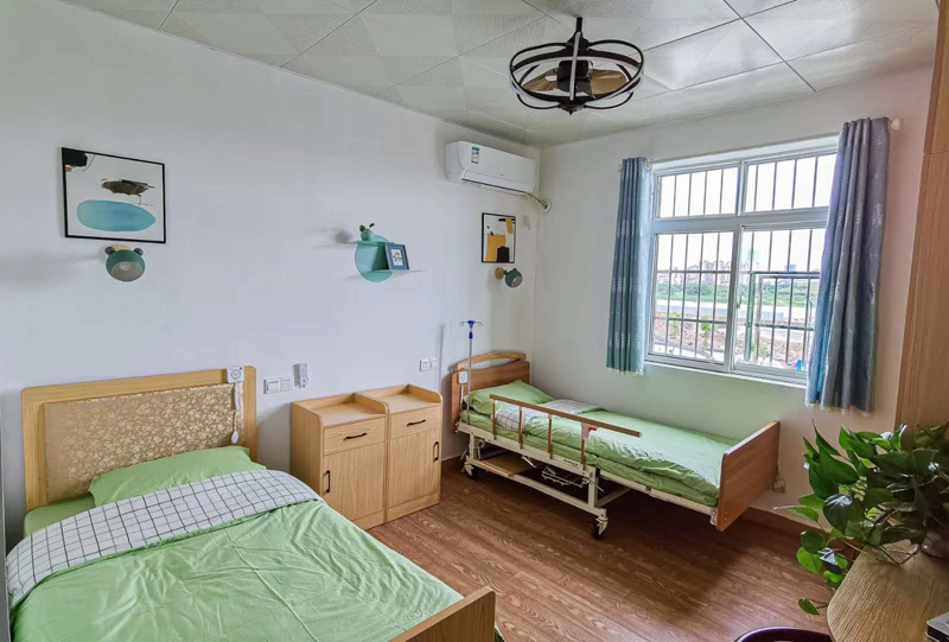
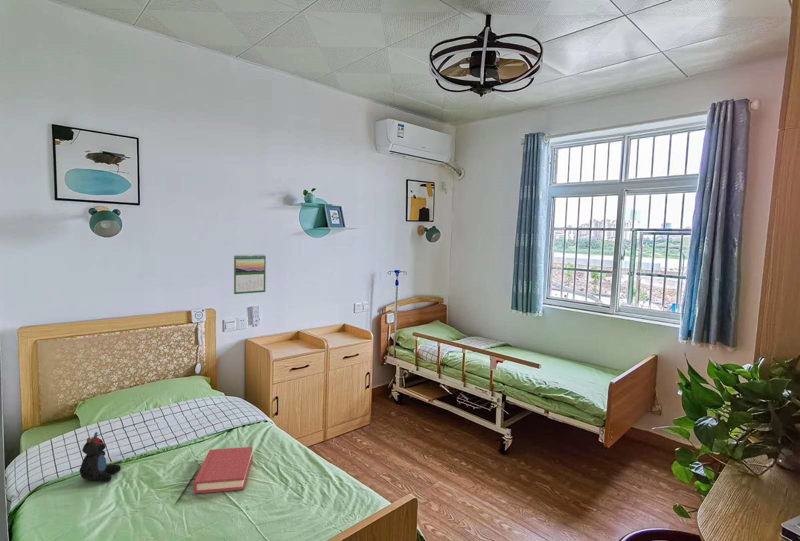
+ calendar [233,253,267,295]
+ teddy bear [79,431,122,483]
+ hardback book [193,446,254,494]
